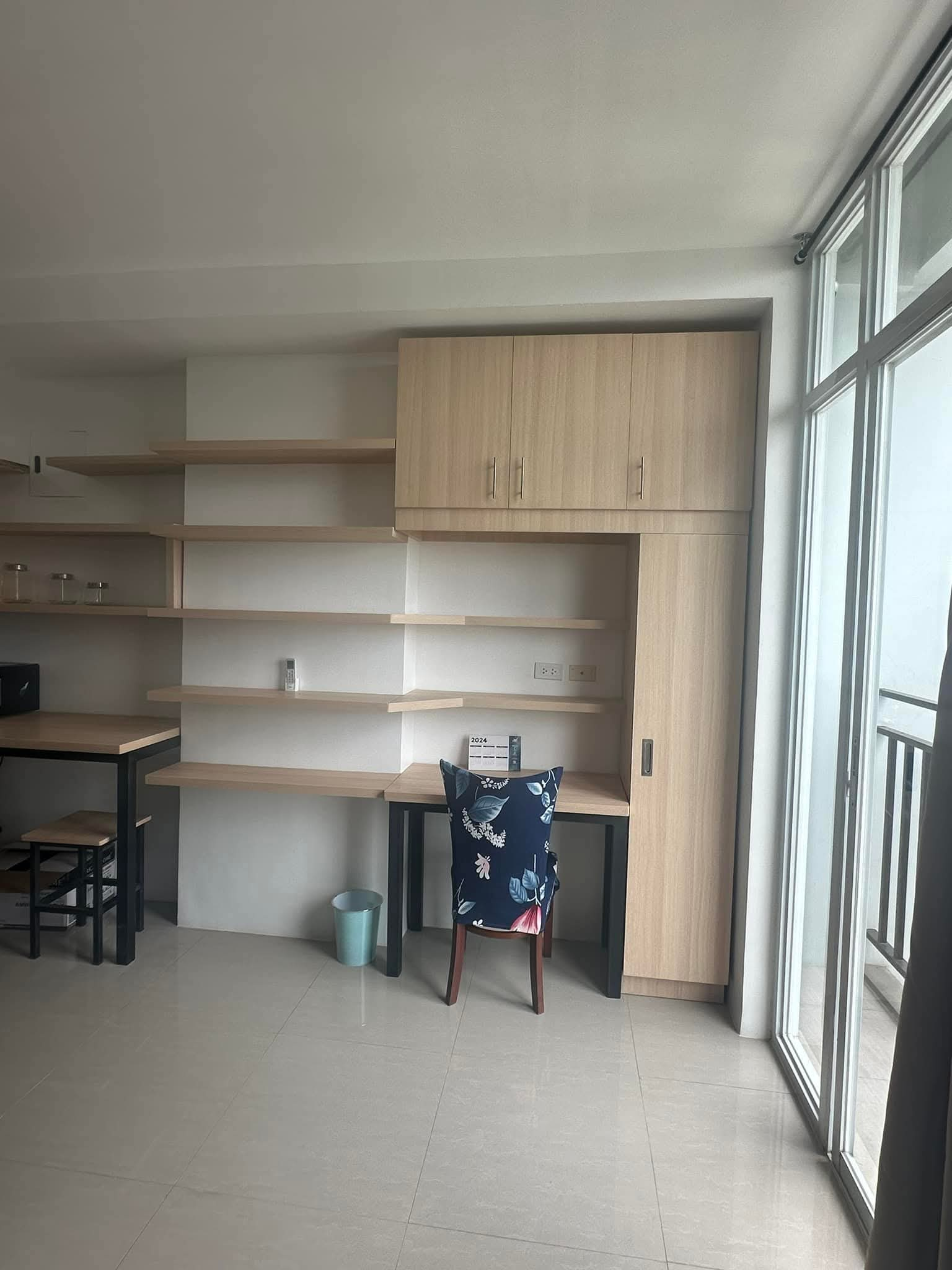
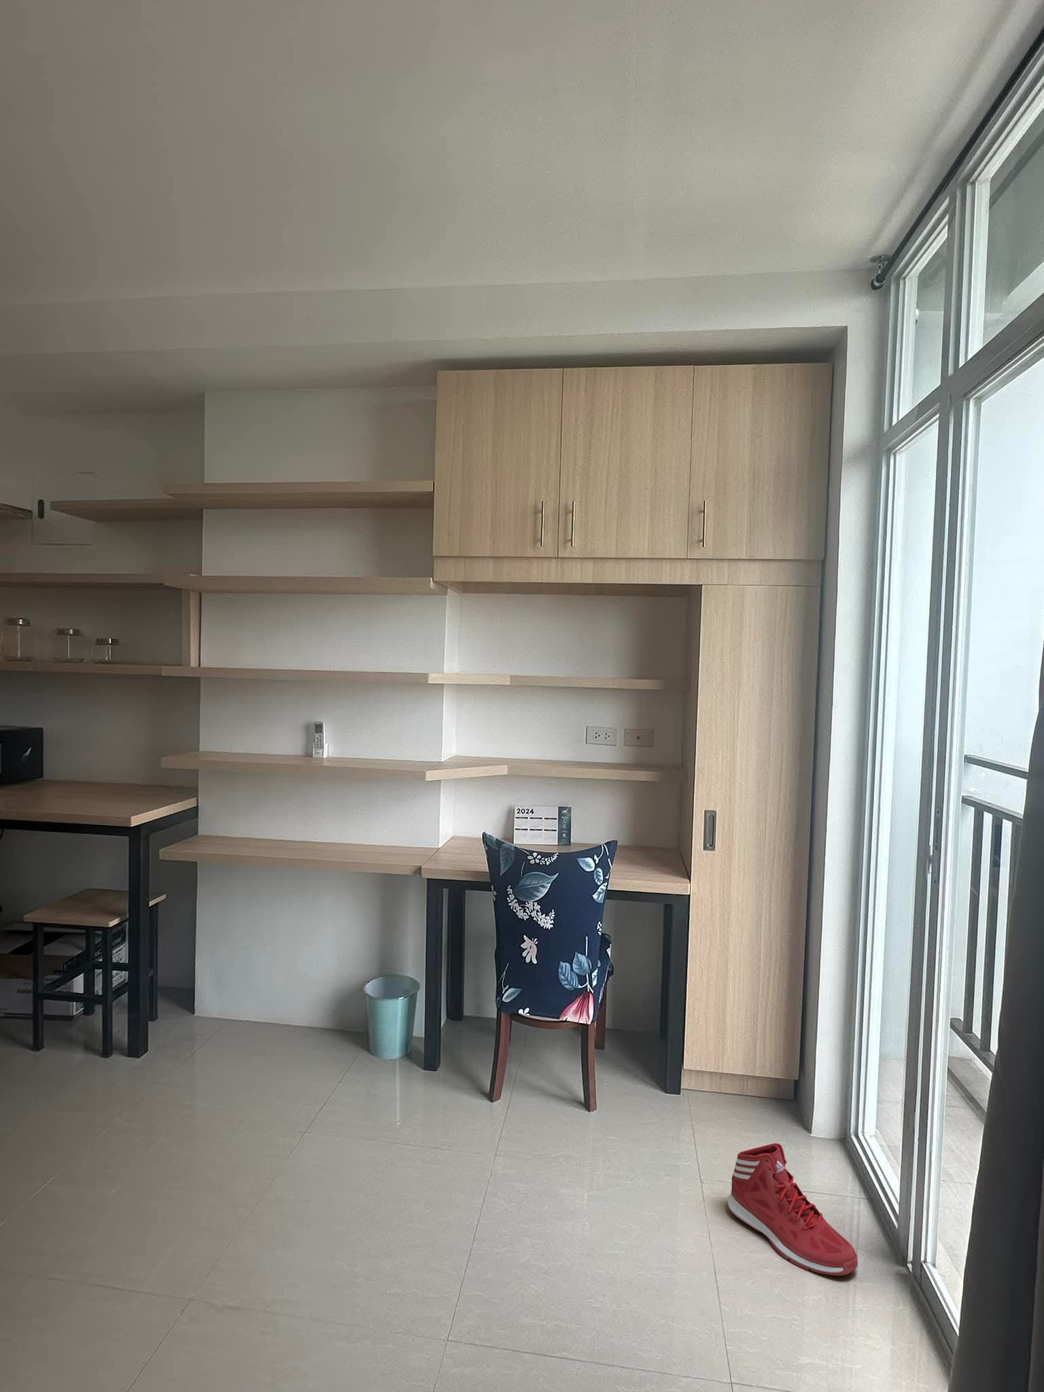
+ sneaker [727,1142,859,1277]
